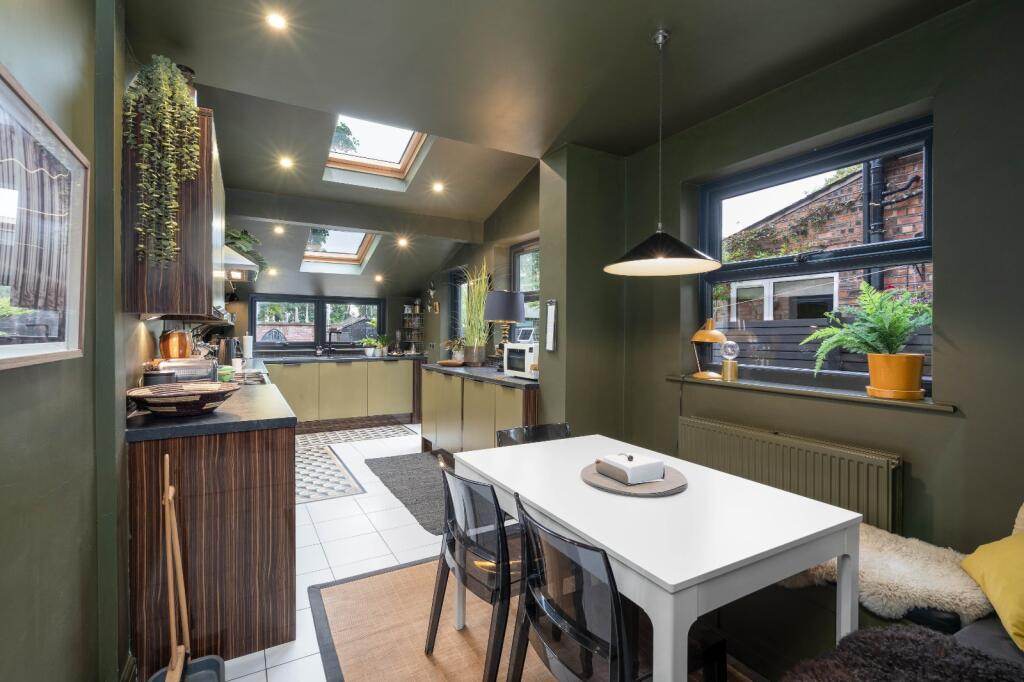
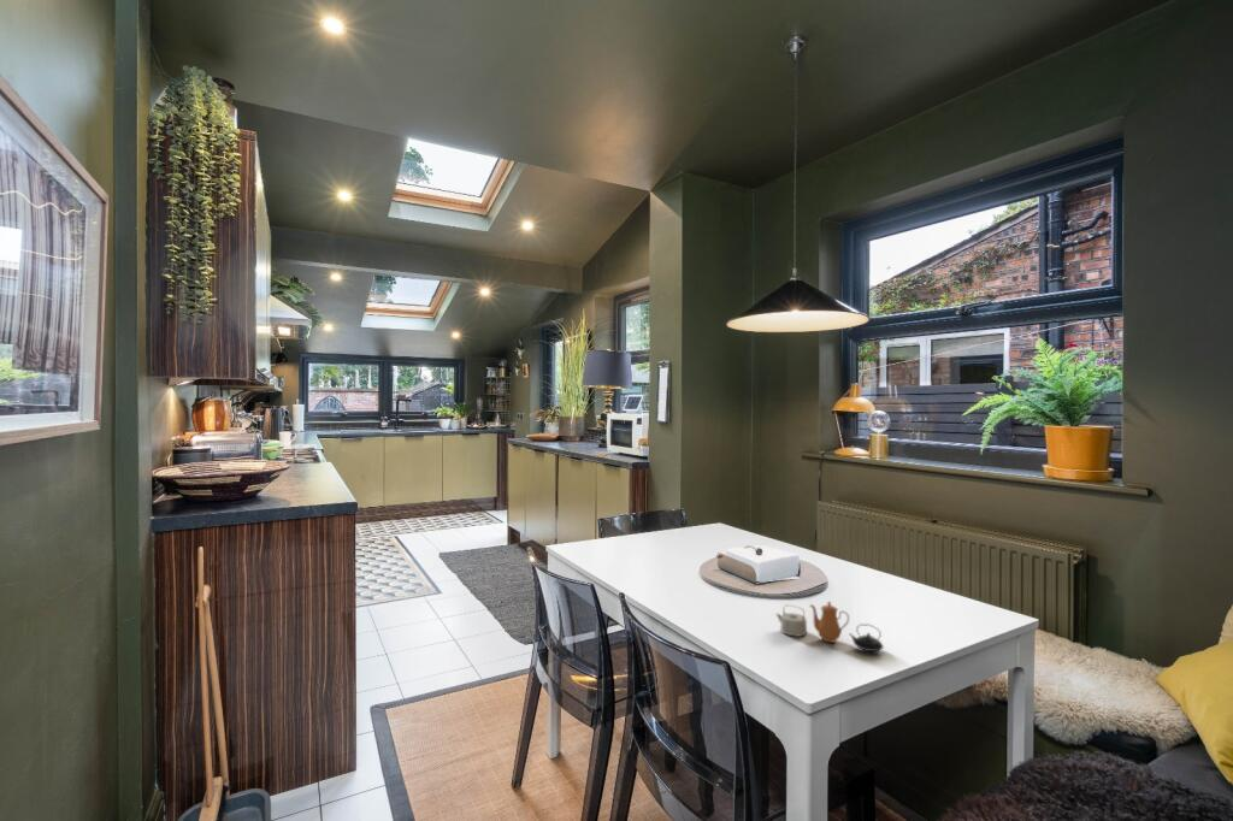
+ teapot [774,601,885,652]
